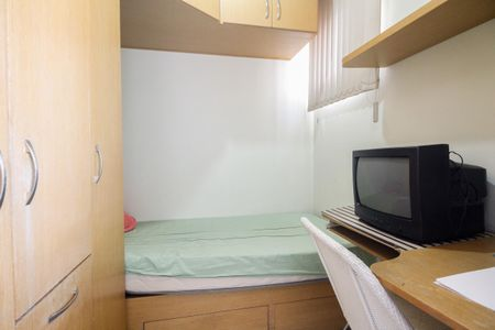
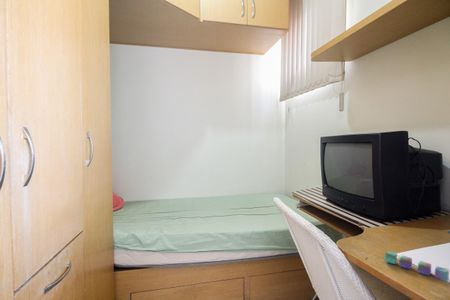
+ sticky notes [384,250,450,283]
